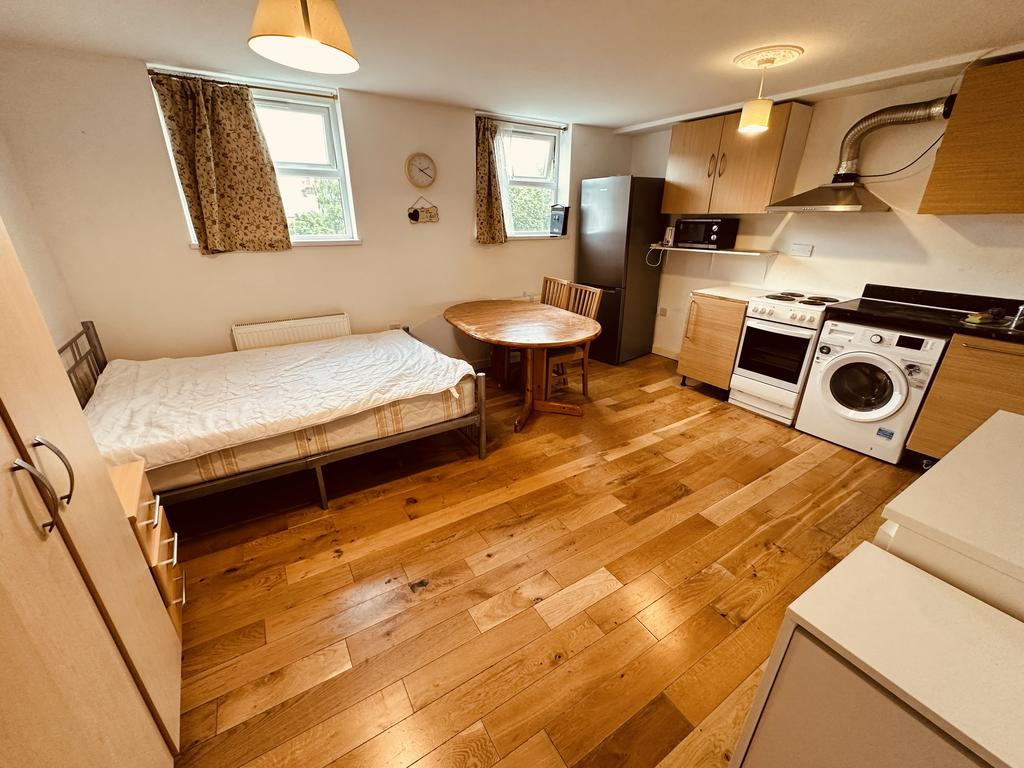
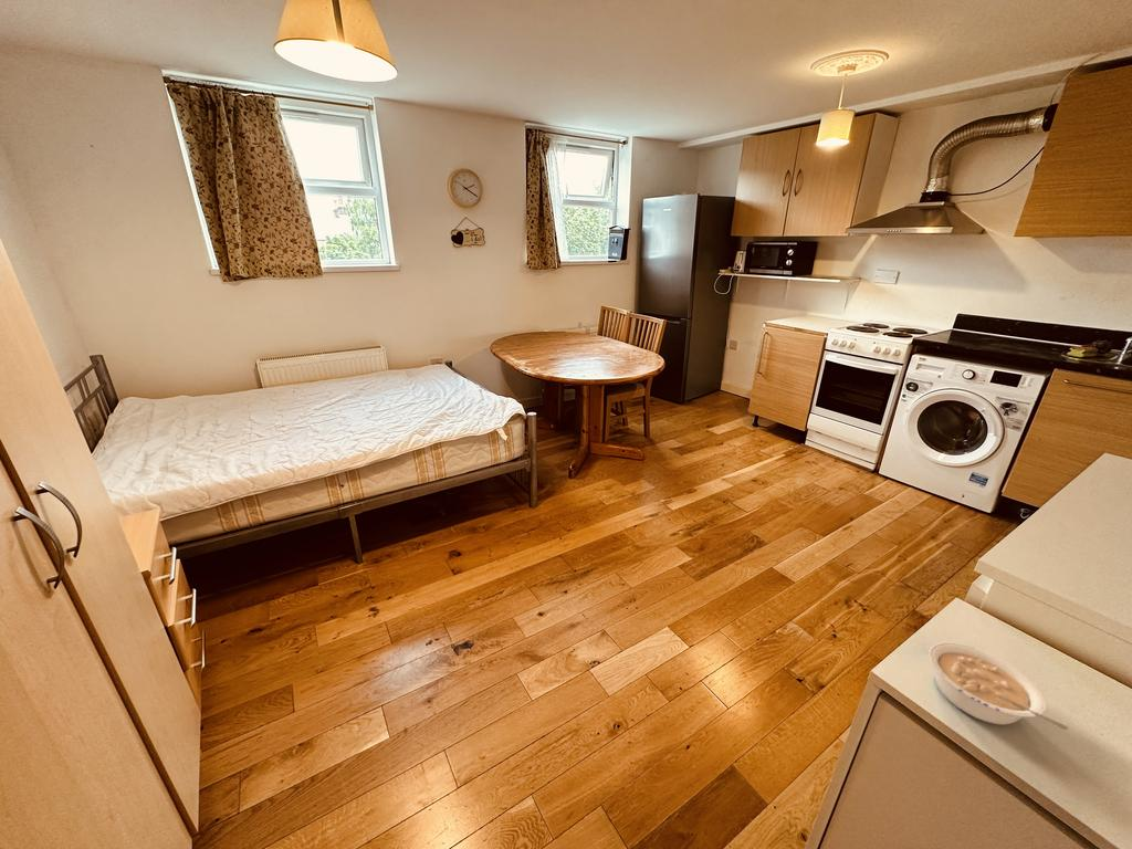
+ legume [927,641,1070,731]
